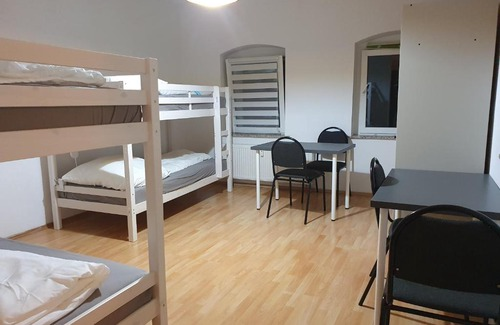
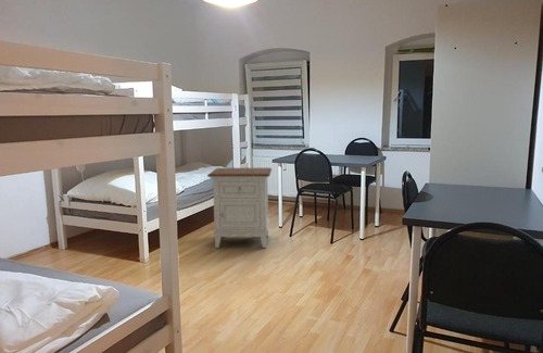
+ nightstand [206,166,273,249]
